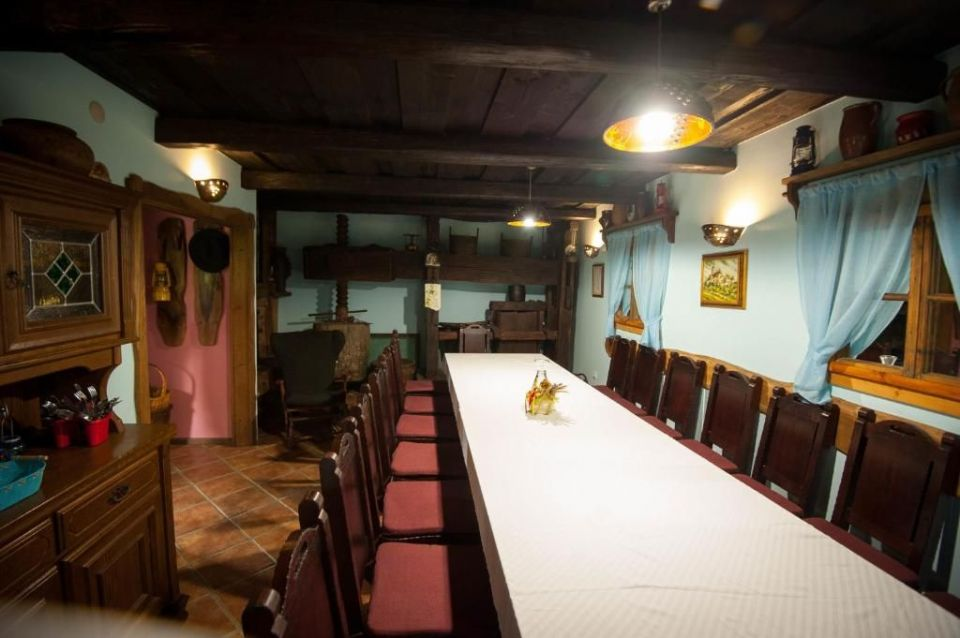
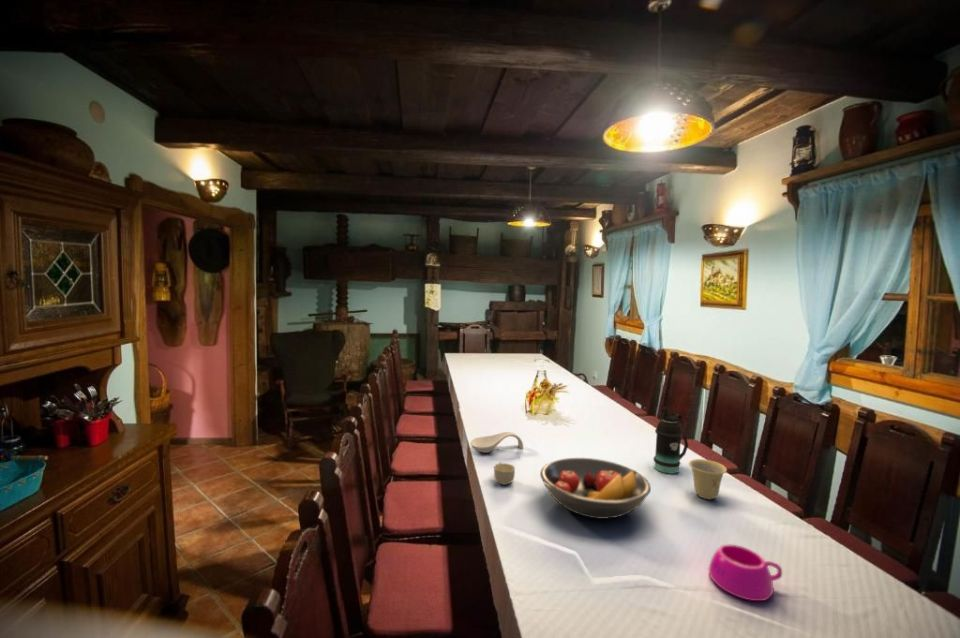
+ spoon rest [469,431,524,454]
+ bowl [708,544,783,602]
+ cup [493,461,516,486]
+ cup [688,458,728,500]
+ fruit bowl [539,457,652,520]
+ bottle [652,407,689,475]
